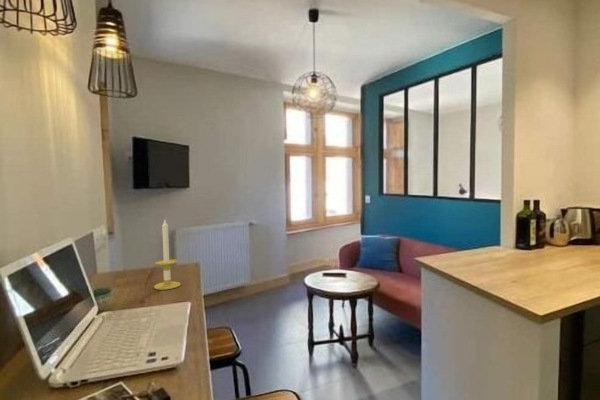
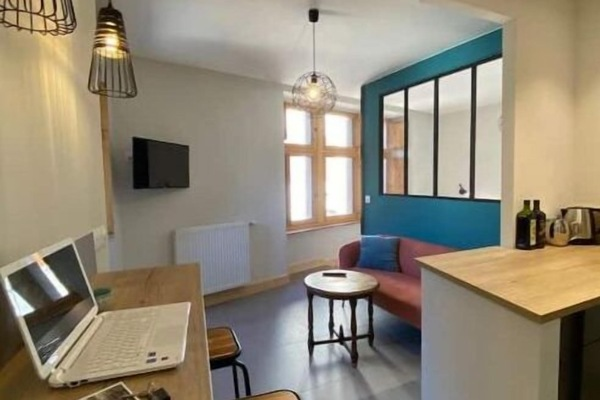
- candle [153,219,182,291]
